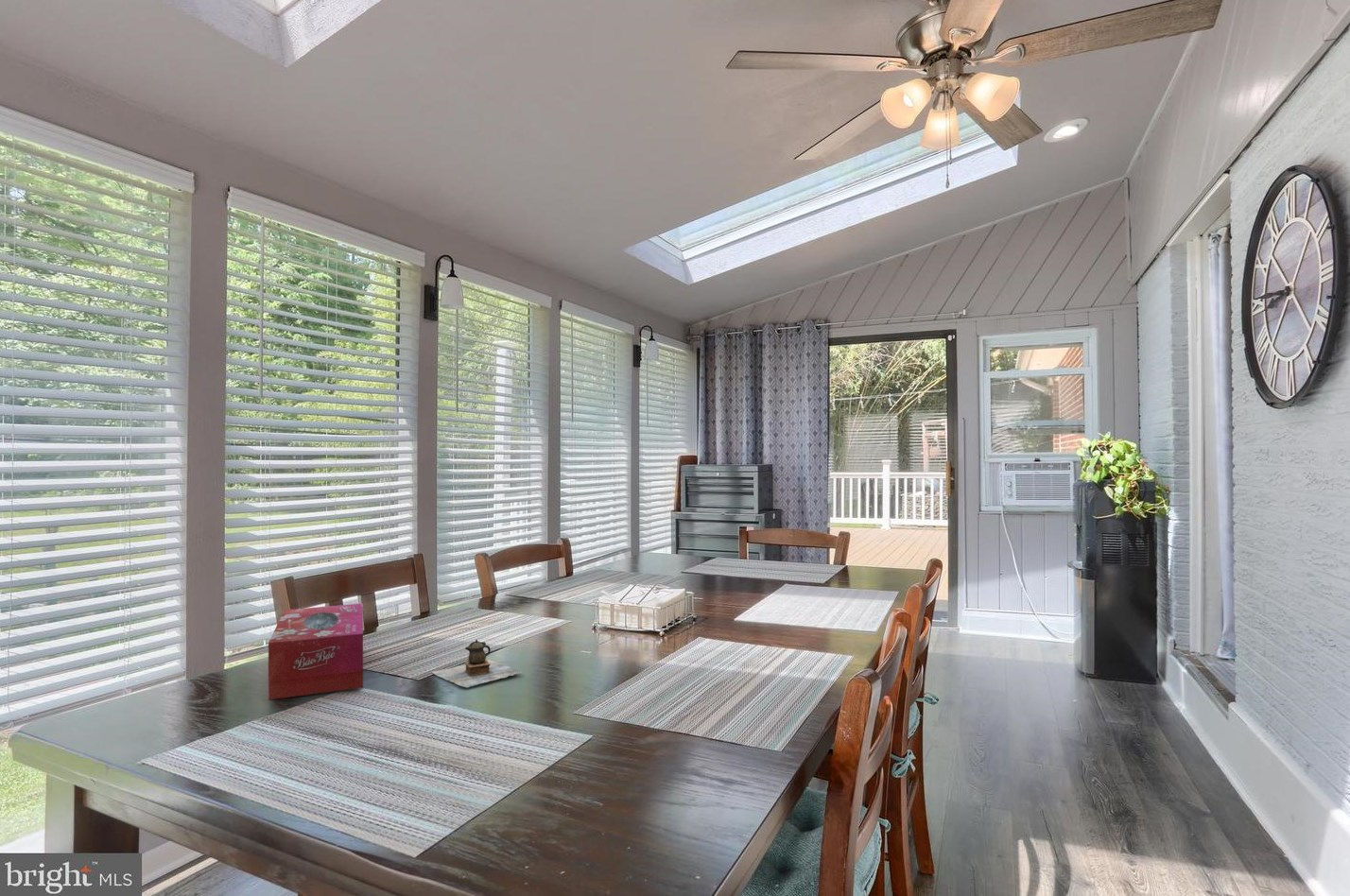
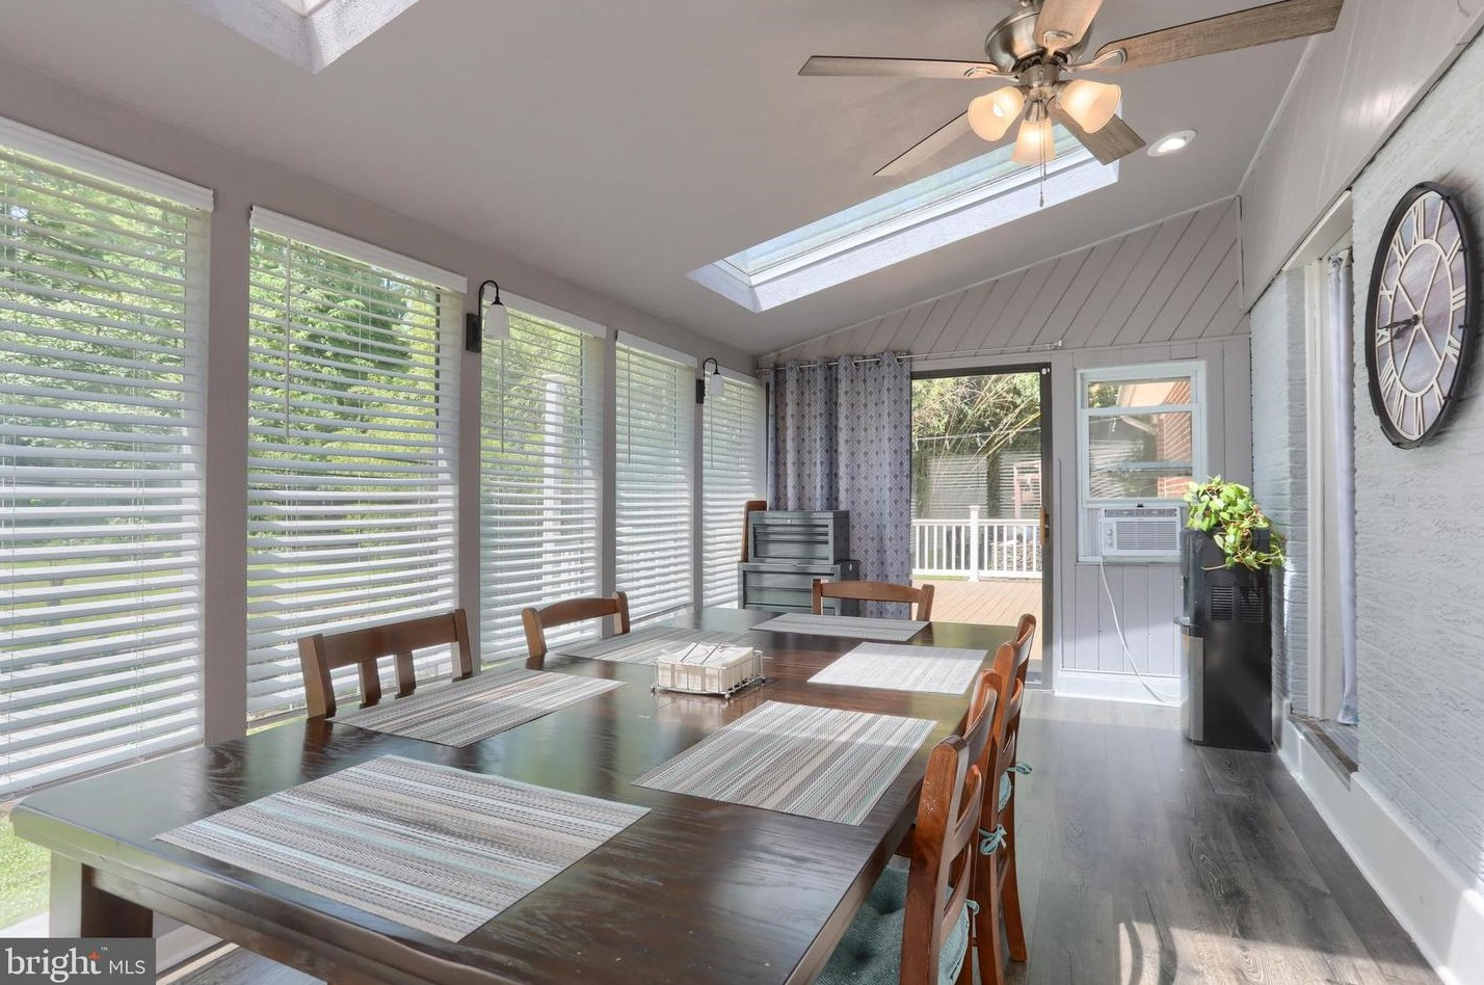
- tissue box [268,603,364,700]
- teapot [431,639,523,688]
